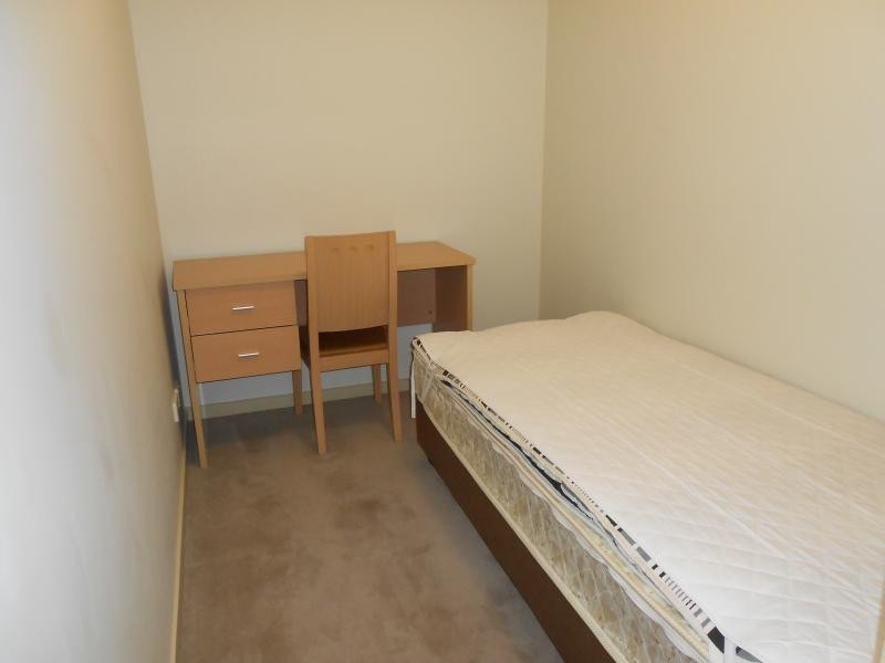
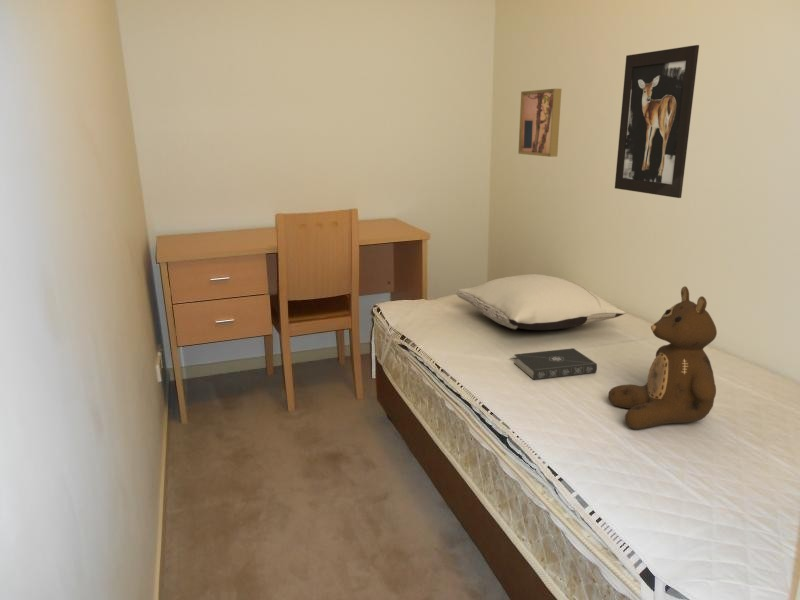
+ book [513,347,598,381]
+ teddy bear [607,285,718,430]
+ wall art [614,44,700,199]
+ pillow [454,273,627,331]
+ wall art [517,88,562,158]
